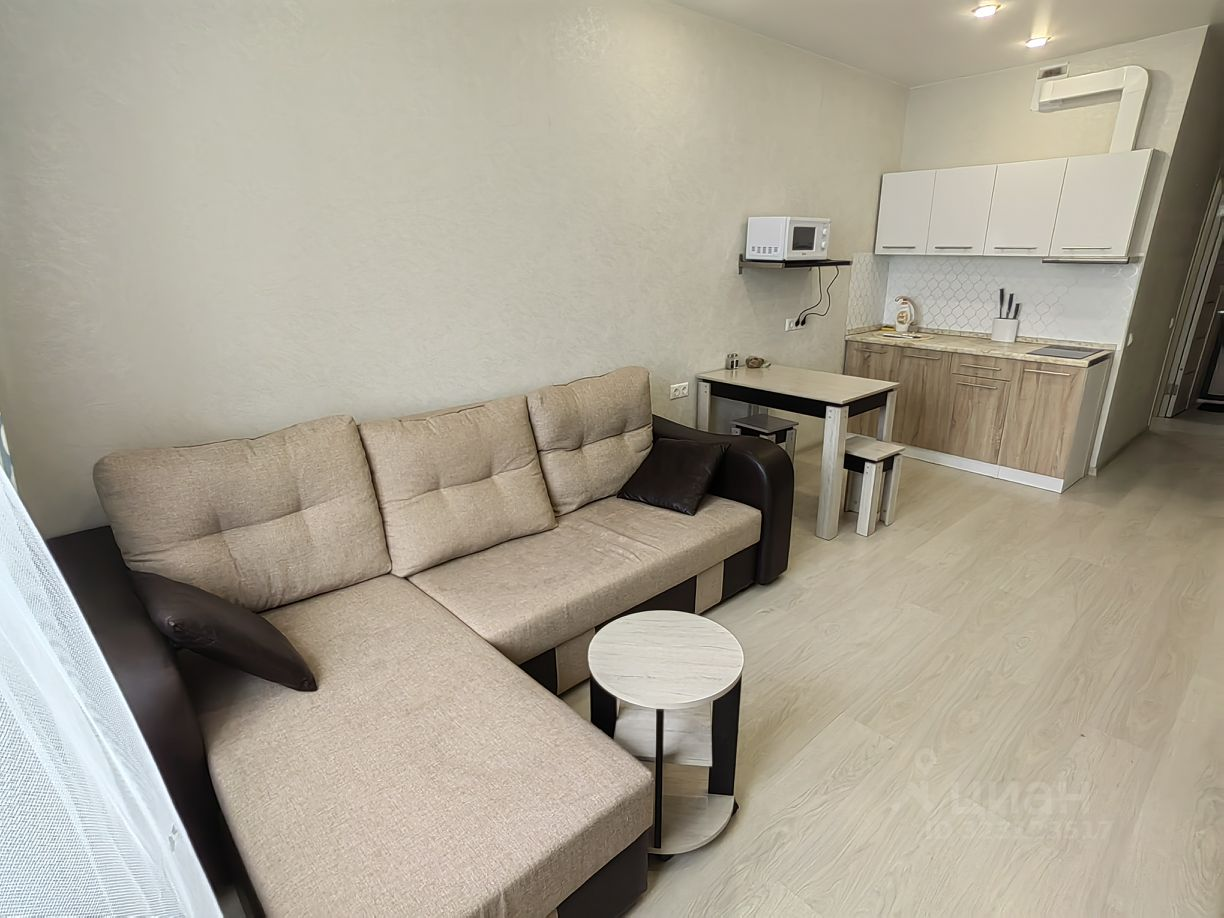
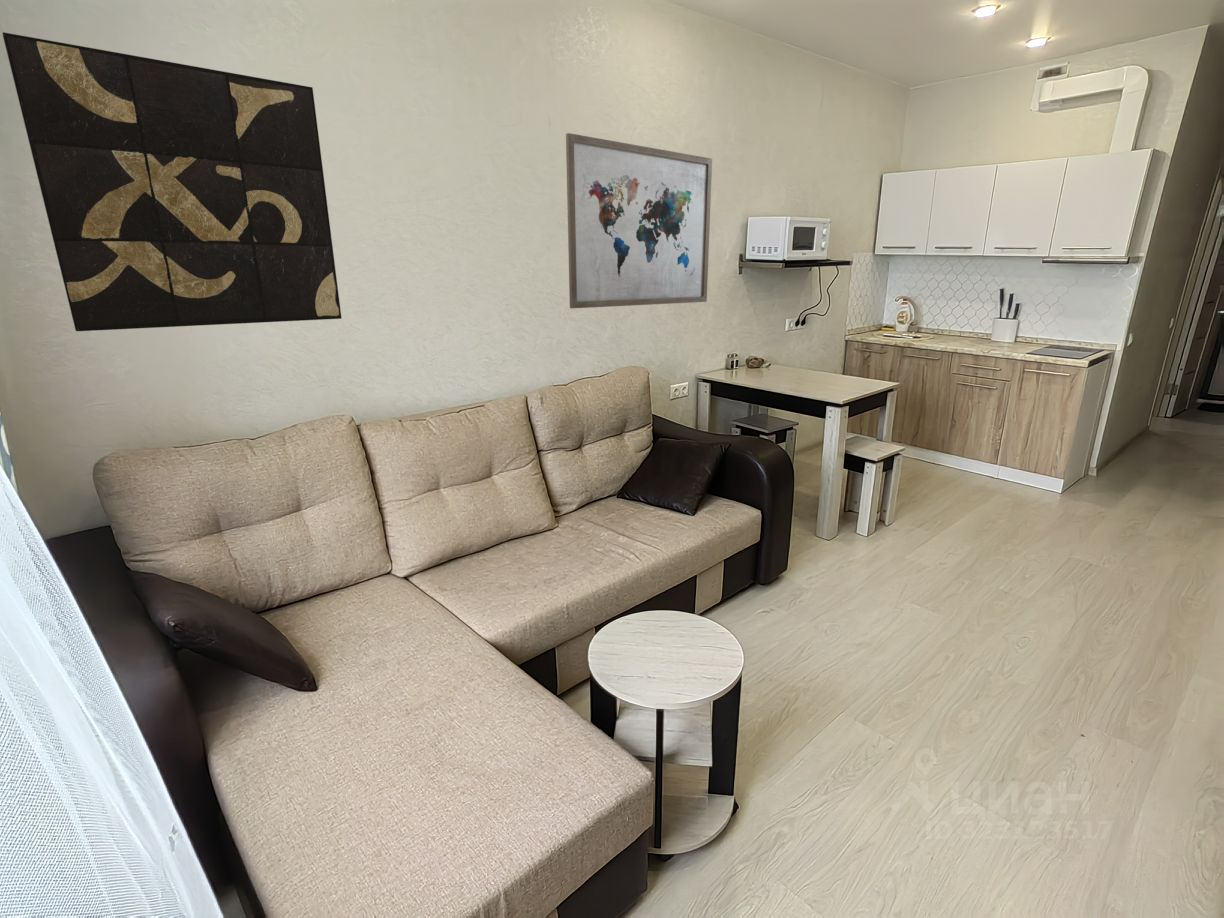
+ wall art [565,132,713,309]
+ wall art [1,31,342,332]
